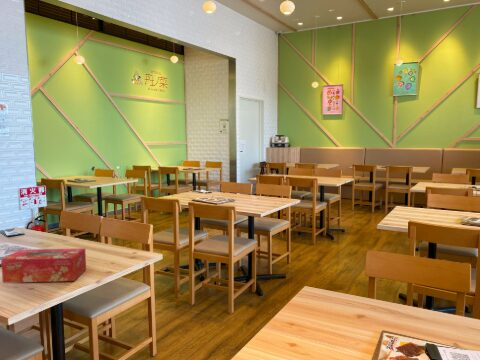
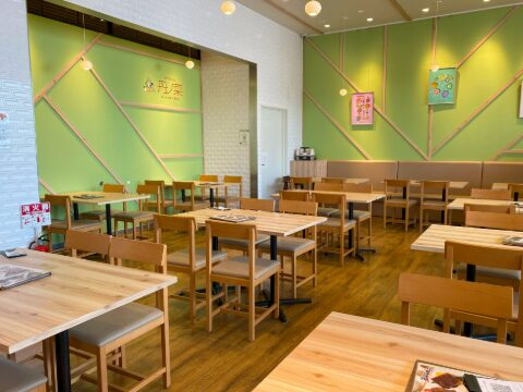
- tissue box [0,247,87,284]
